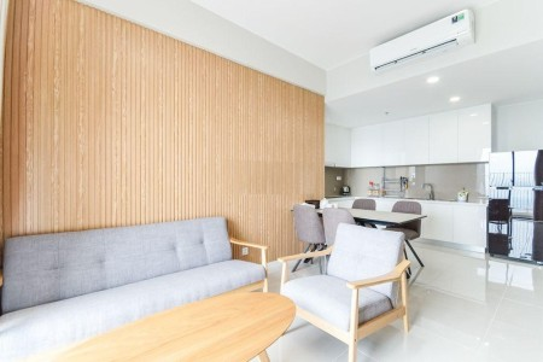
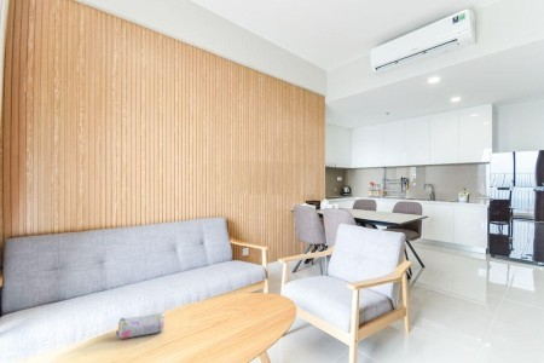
+ pencil case [115,311,166,340]
